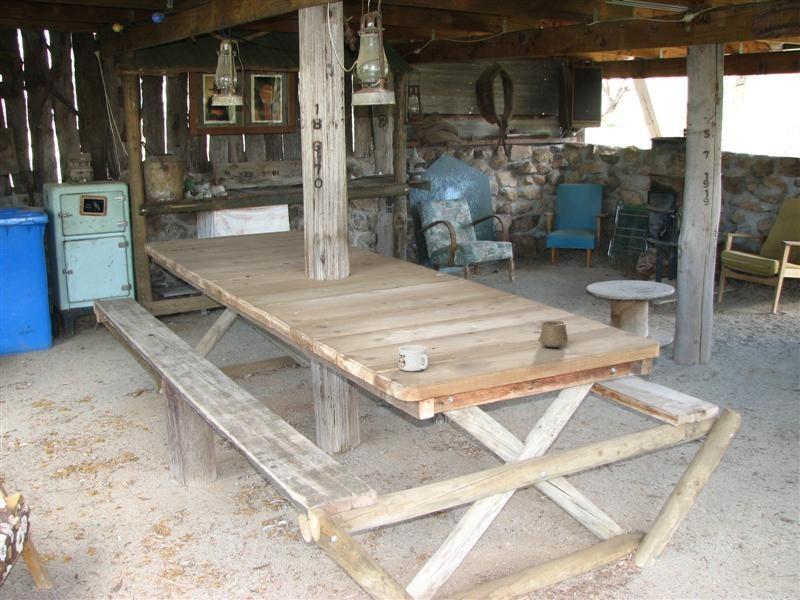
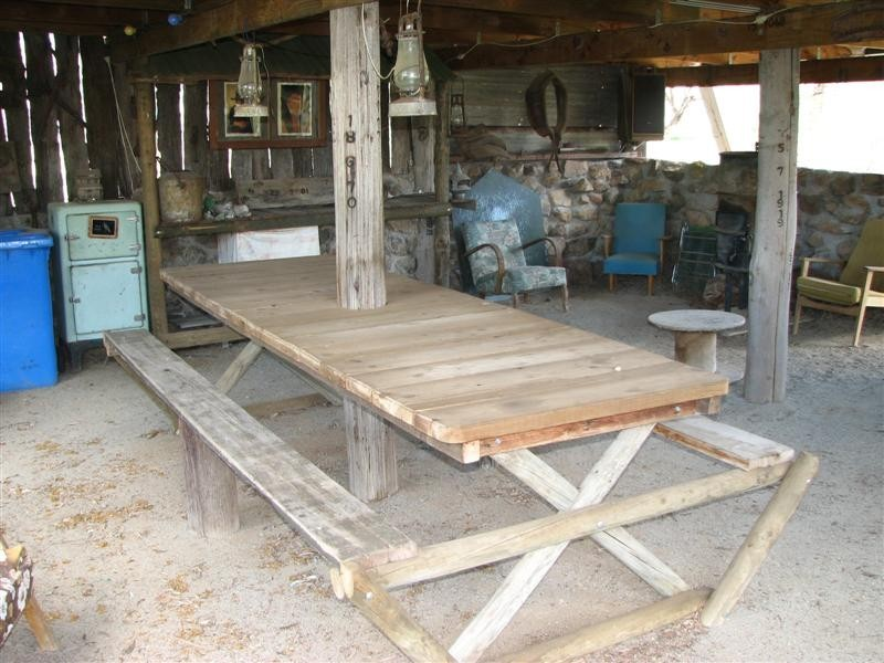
- mug [397,344,429,372]
- cup [537,320,569,348]
